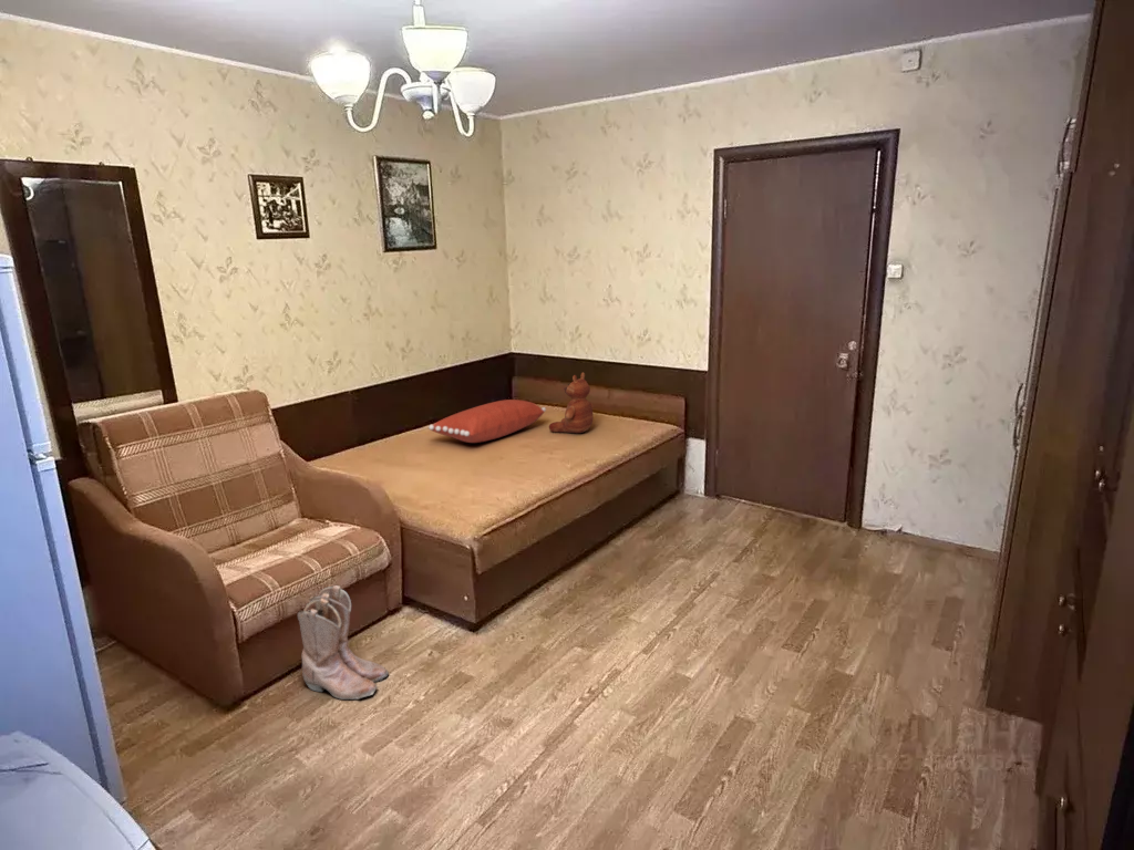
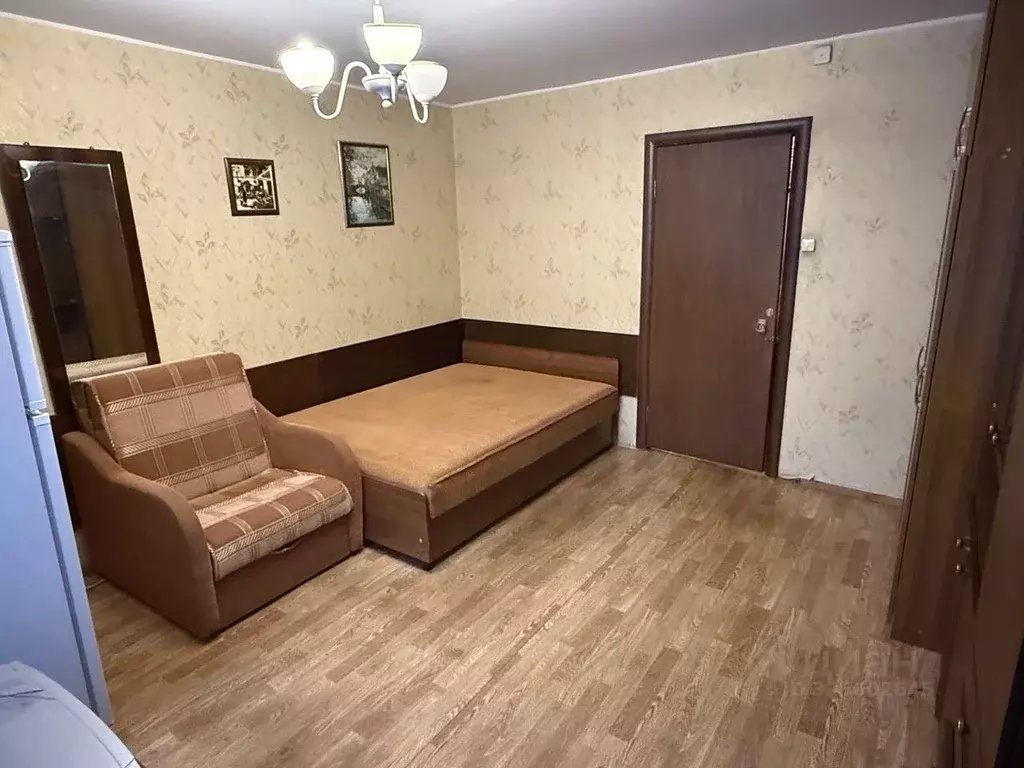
- pillow [427,398,547,444]
- boots [297,584,390,701]
- teddy bear [548,372,595,434]
